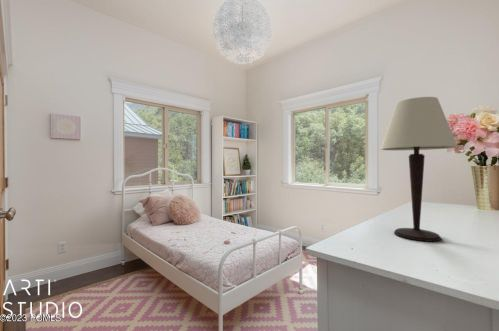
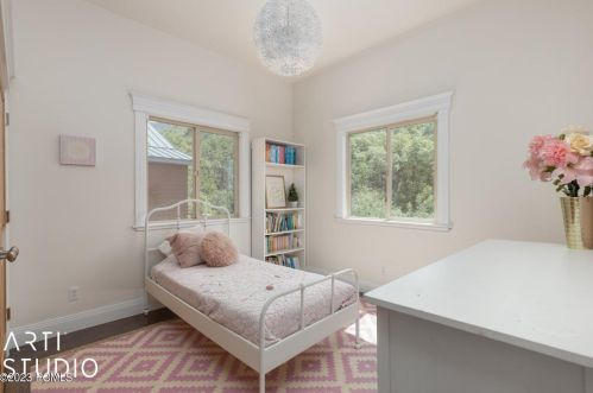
- table lamp [380,96,459,242]
